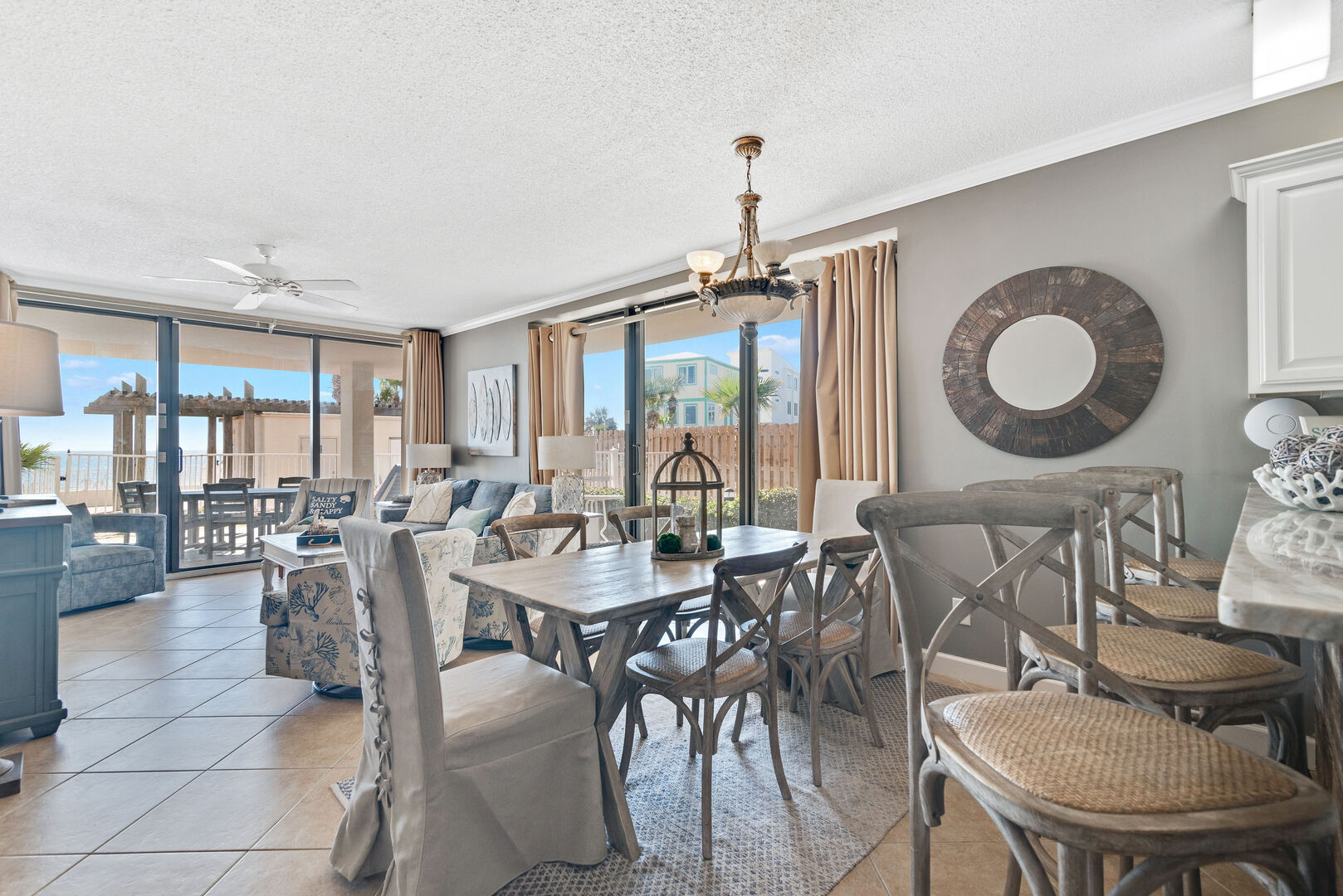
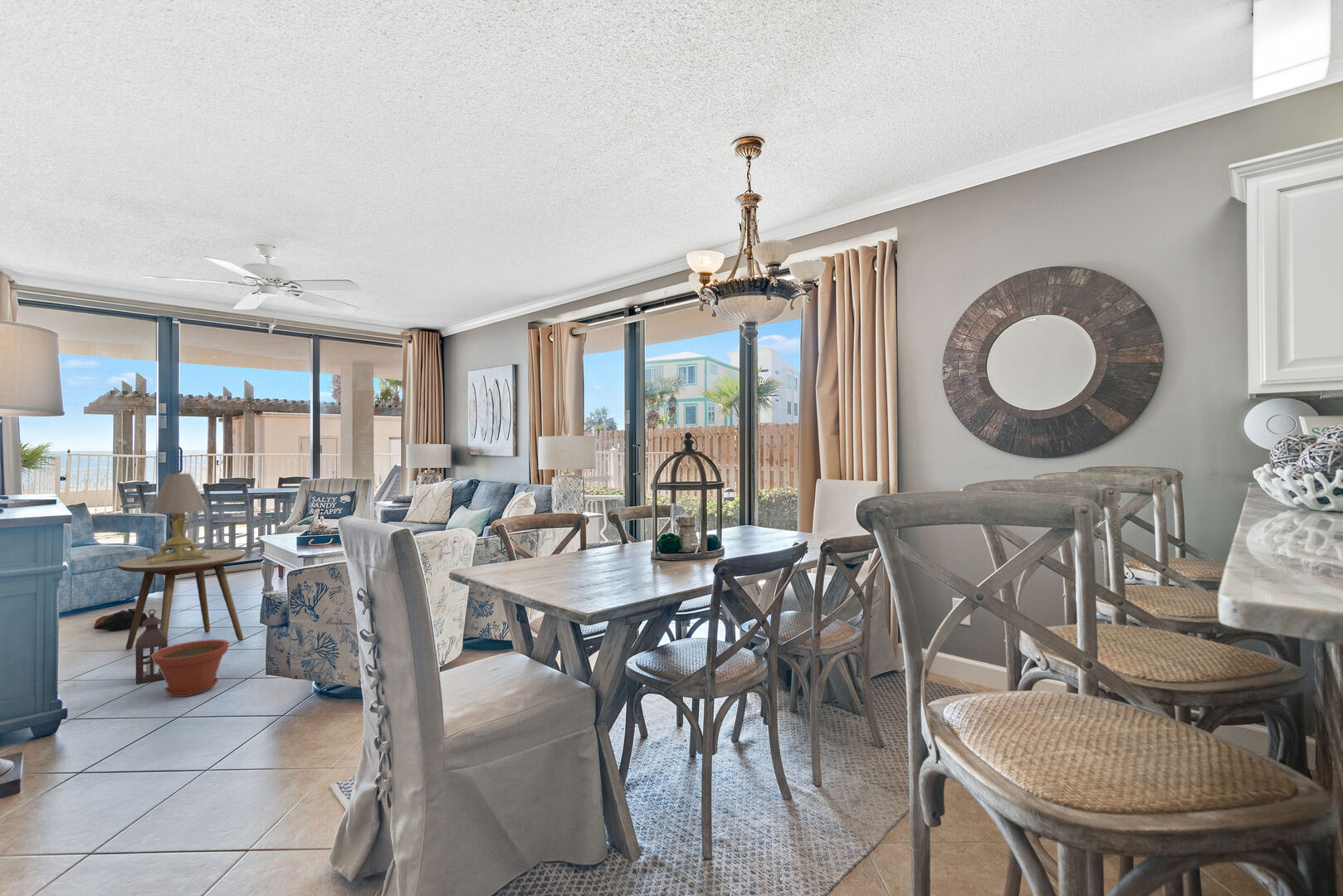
+ plant pot [151,639,231,698]
+ lantern [134,608,168,685]
+ lamp [145,473,211,564]
+ bag [93,608,149,632]
+ side table [117,548,247,650]
